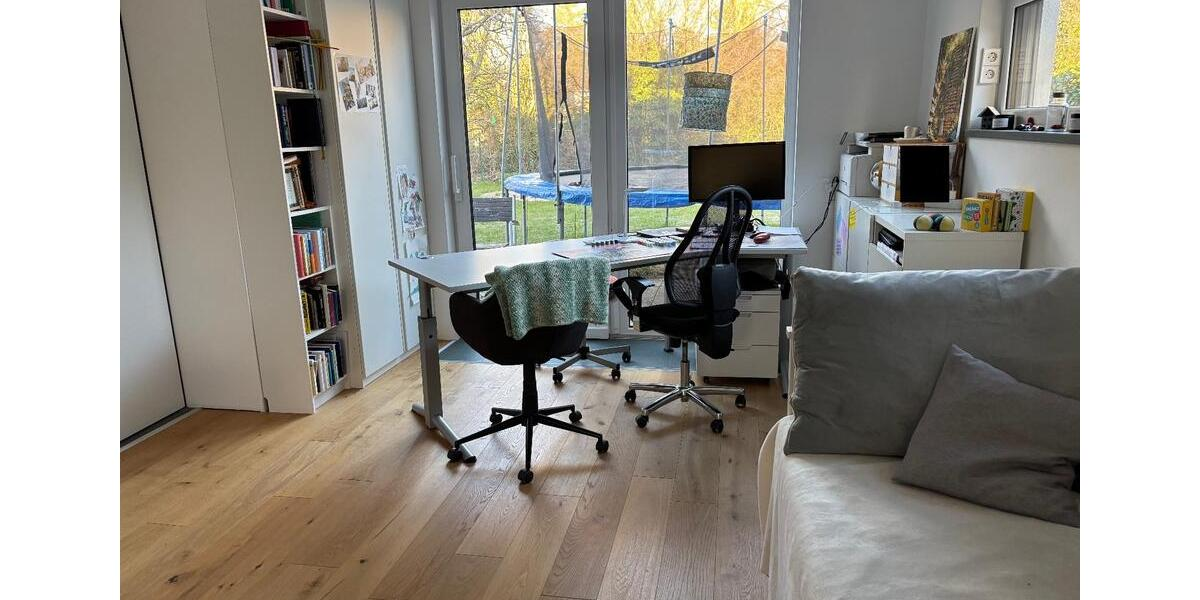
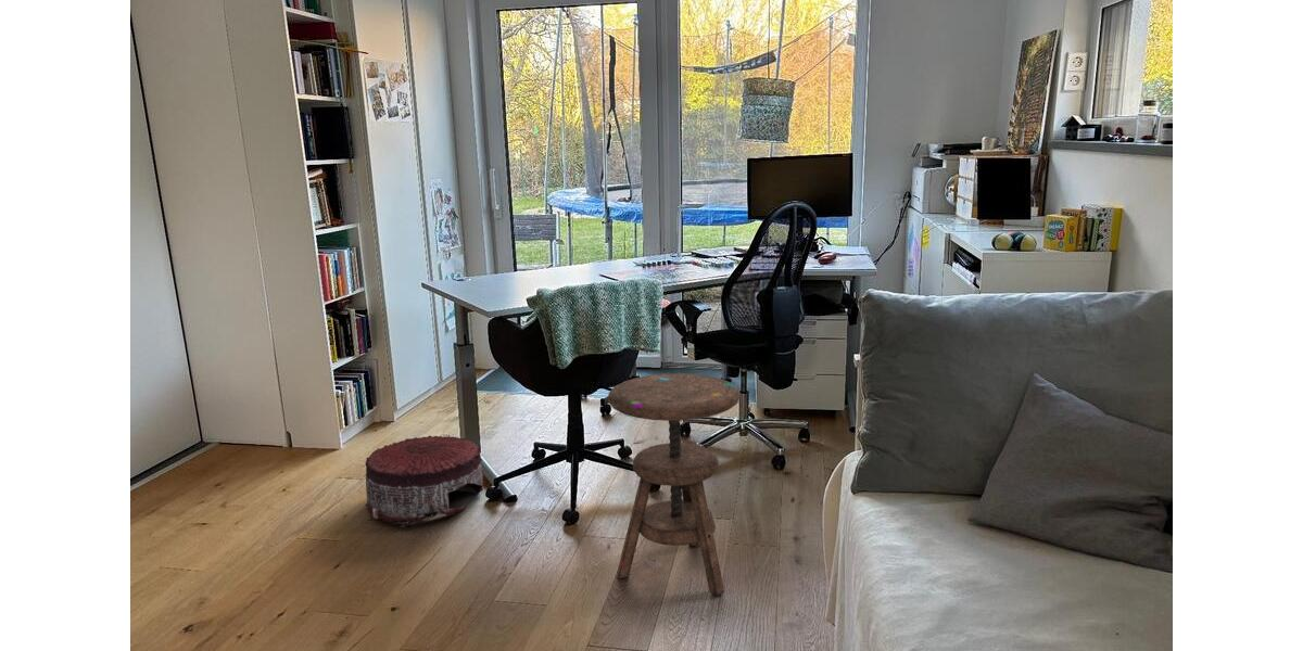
+ pouf [364,434,484,528]
+ side table [607,372,742,597]
